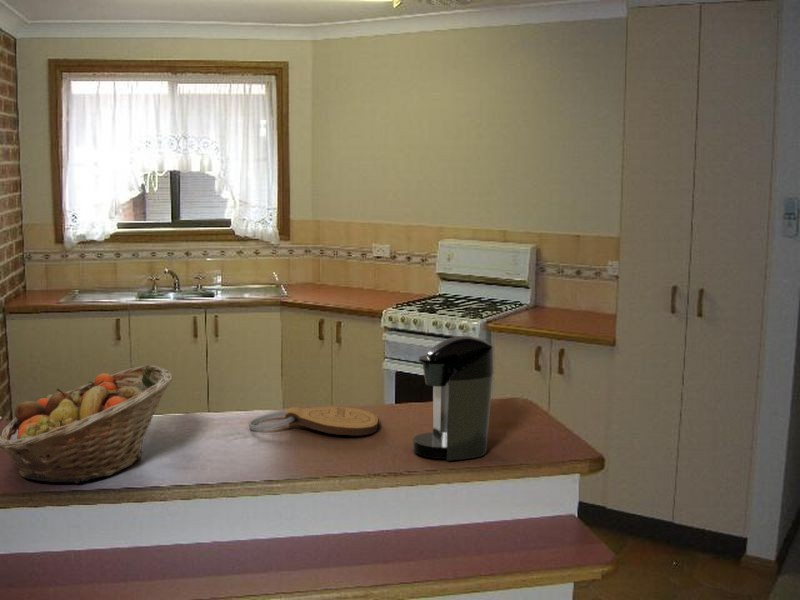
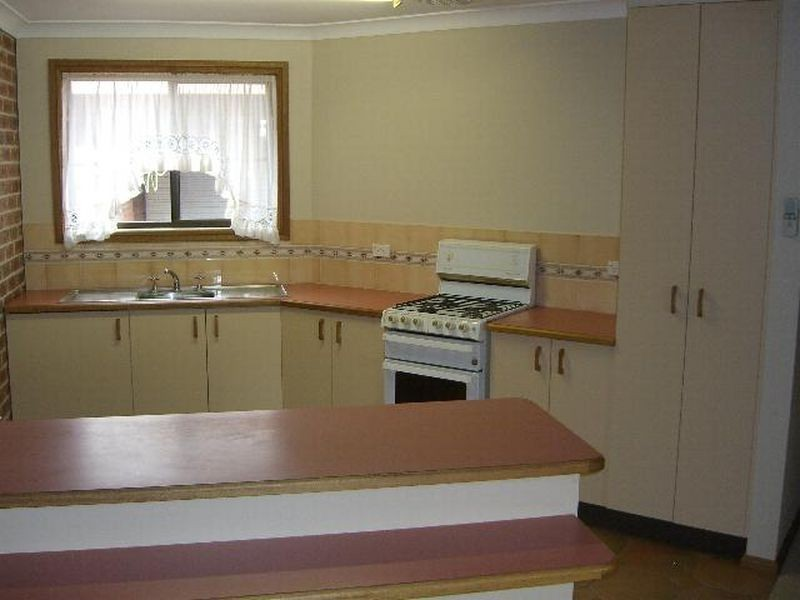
- coffee maker [412,335,495,461]
- fruit basket [0,364,174,484]
- key chain [248,406,379,436]
